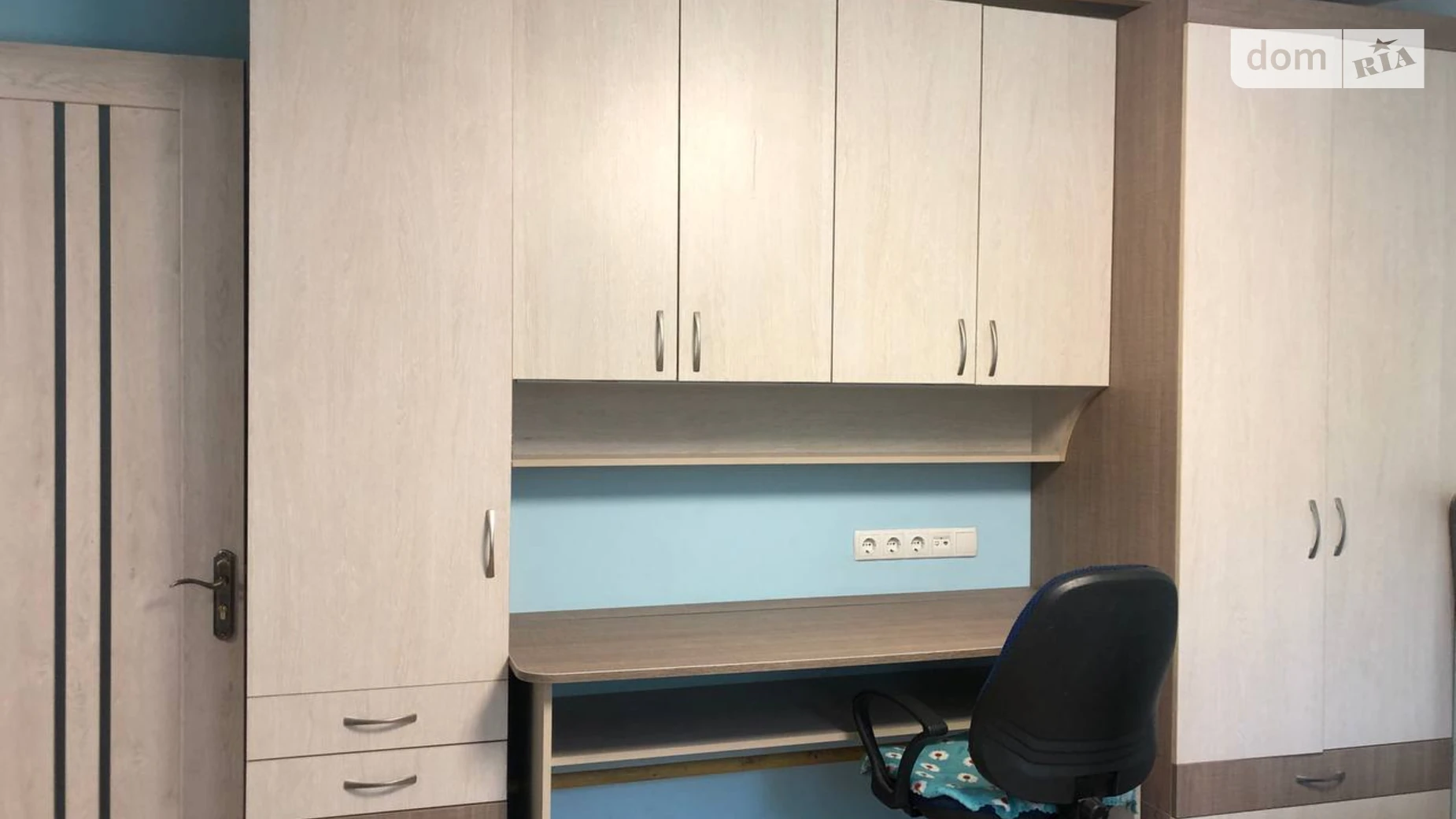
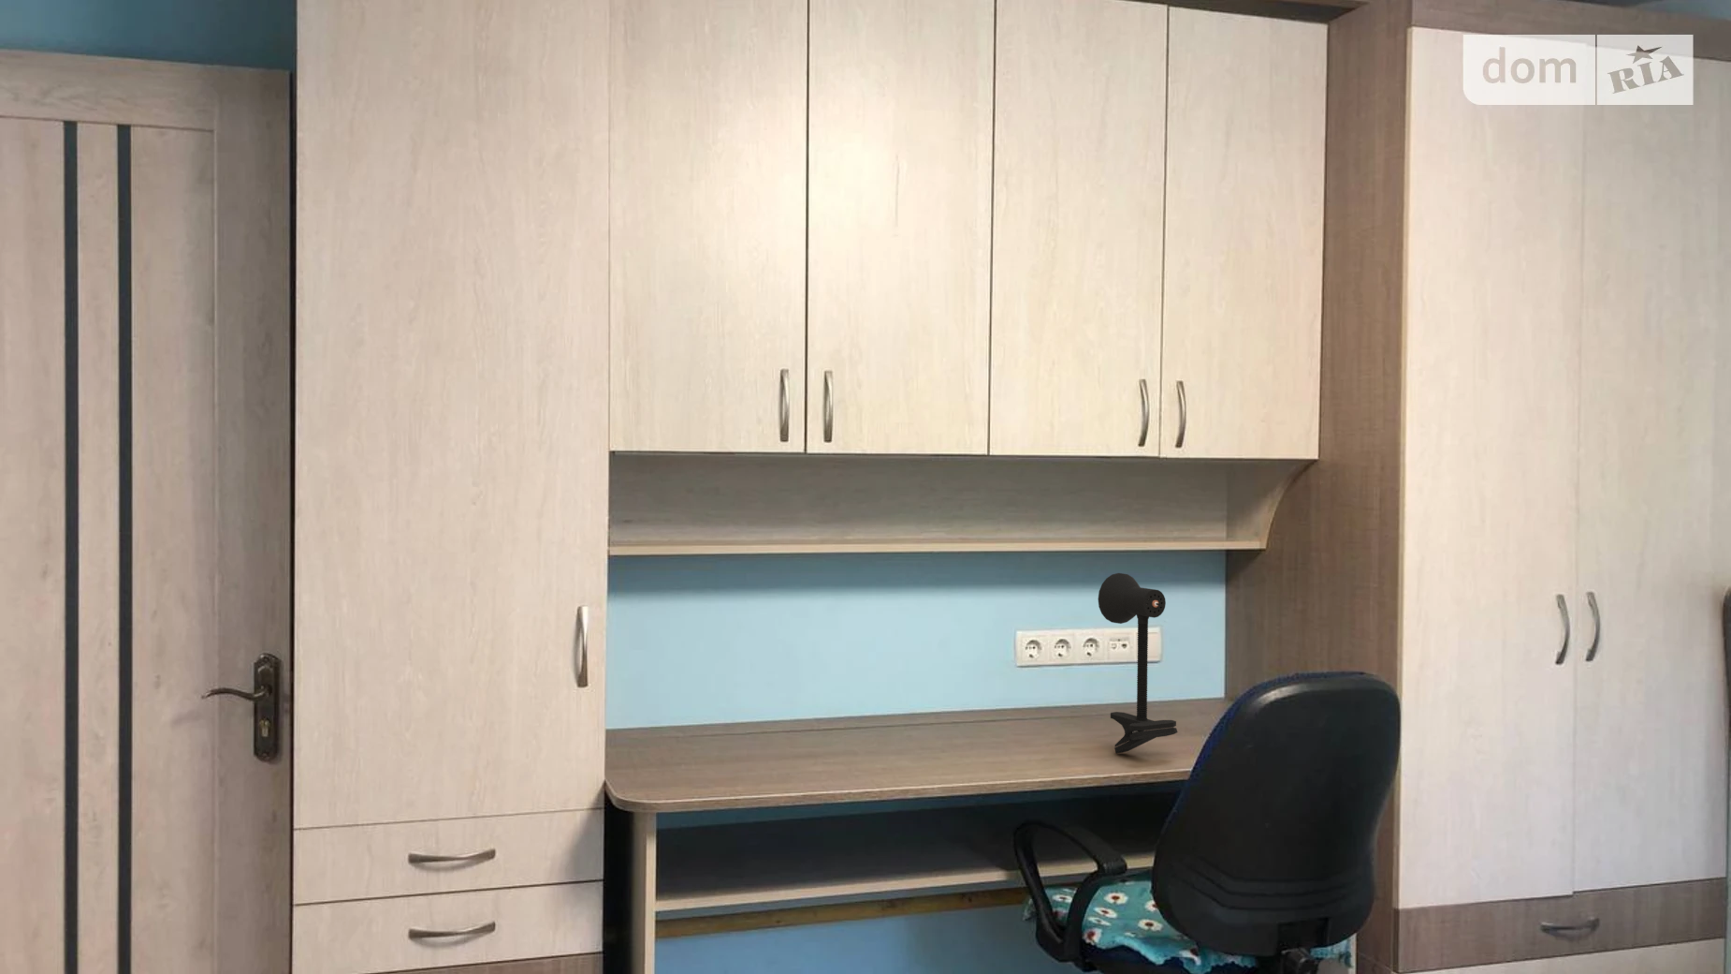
+ desk lamp [1097,572,1179,754]
